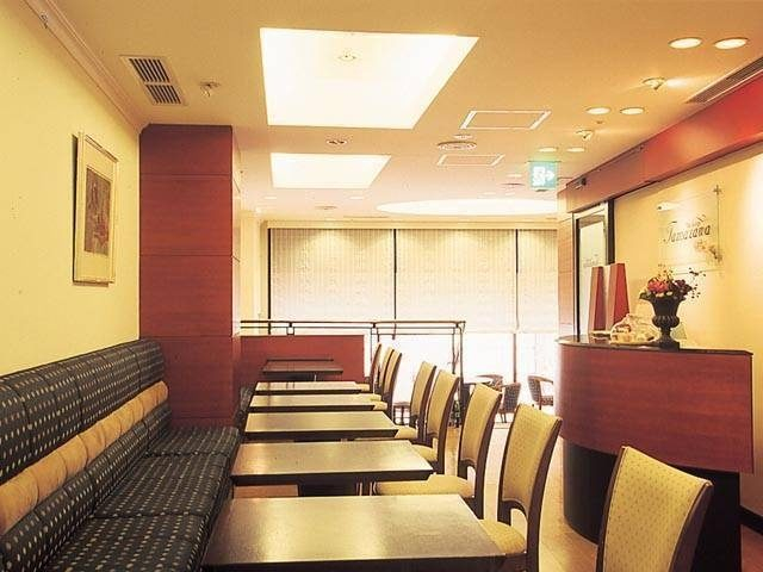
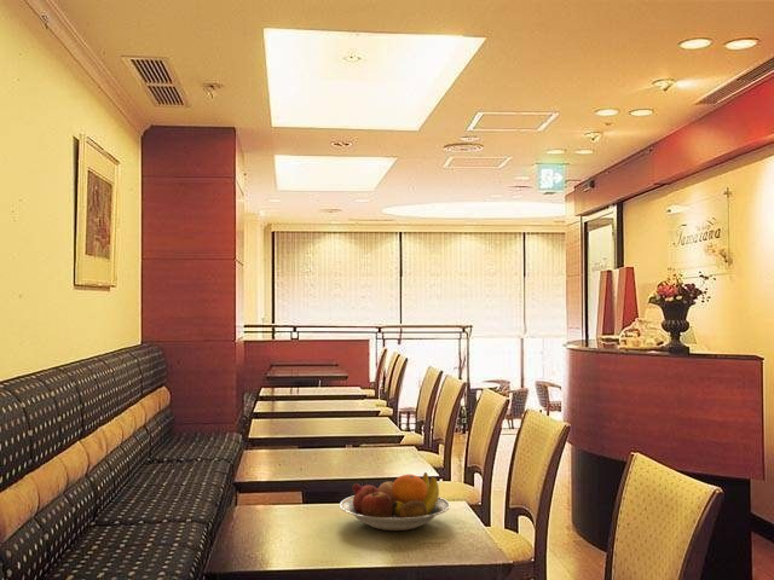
+ fruit bowl [339,471,451,532]
